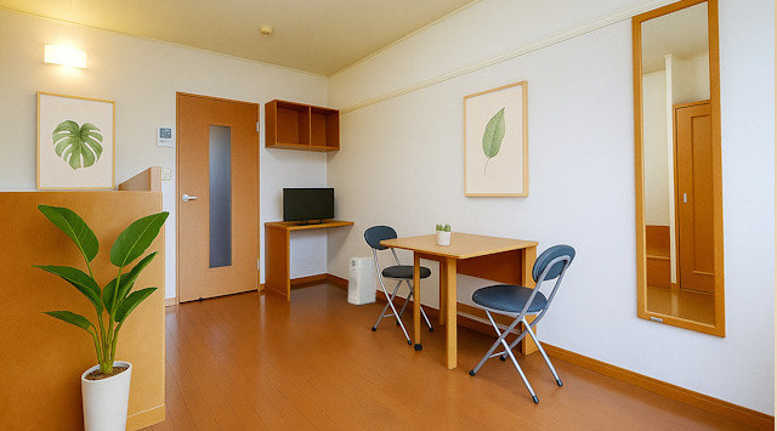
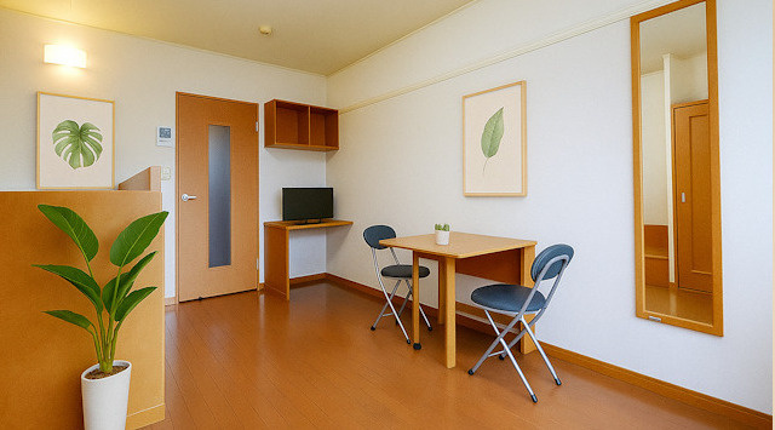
- air purifier [347,256,378,306]
